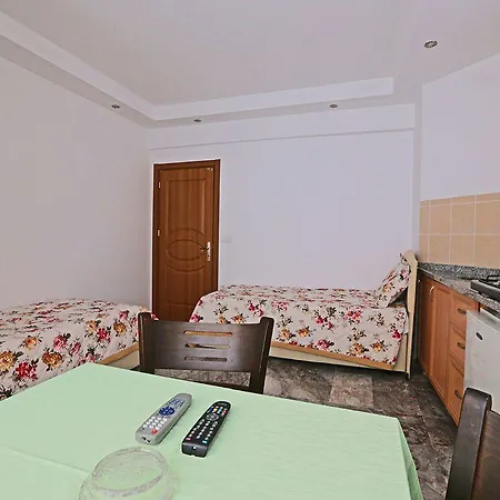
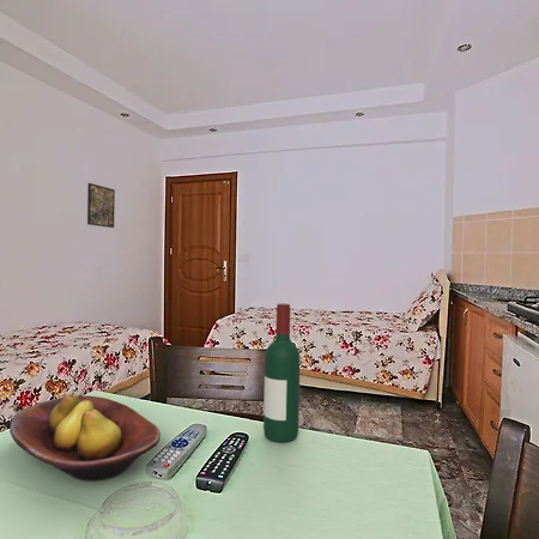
+ wine bottle [262,302,301,443]
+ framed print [86,182,116,229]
+ fruit bowl [8,393,162,482]
